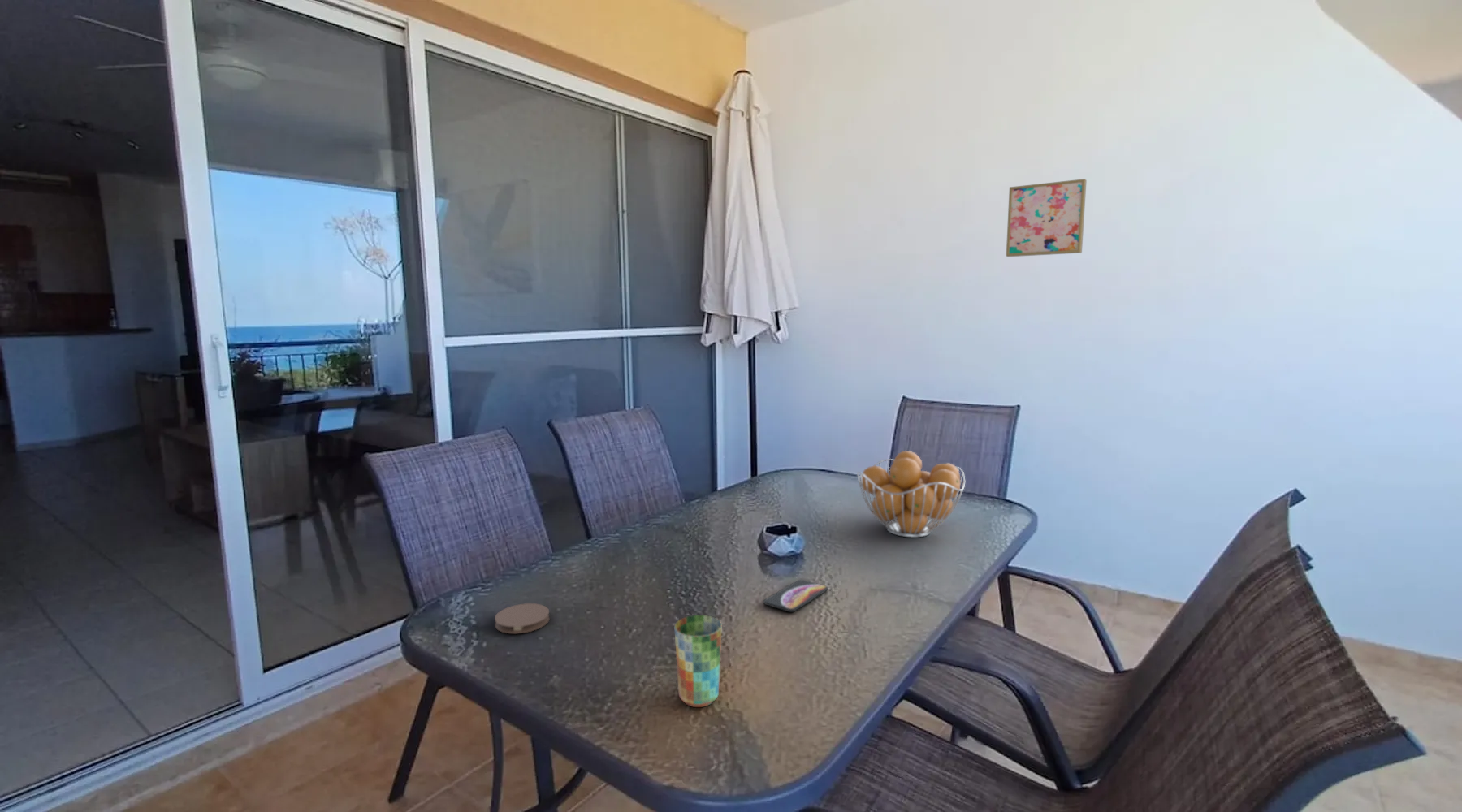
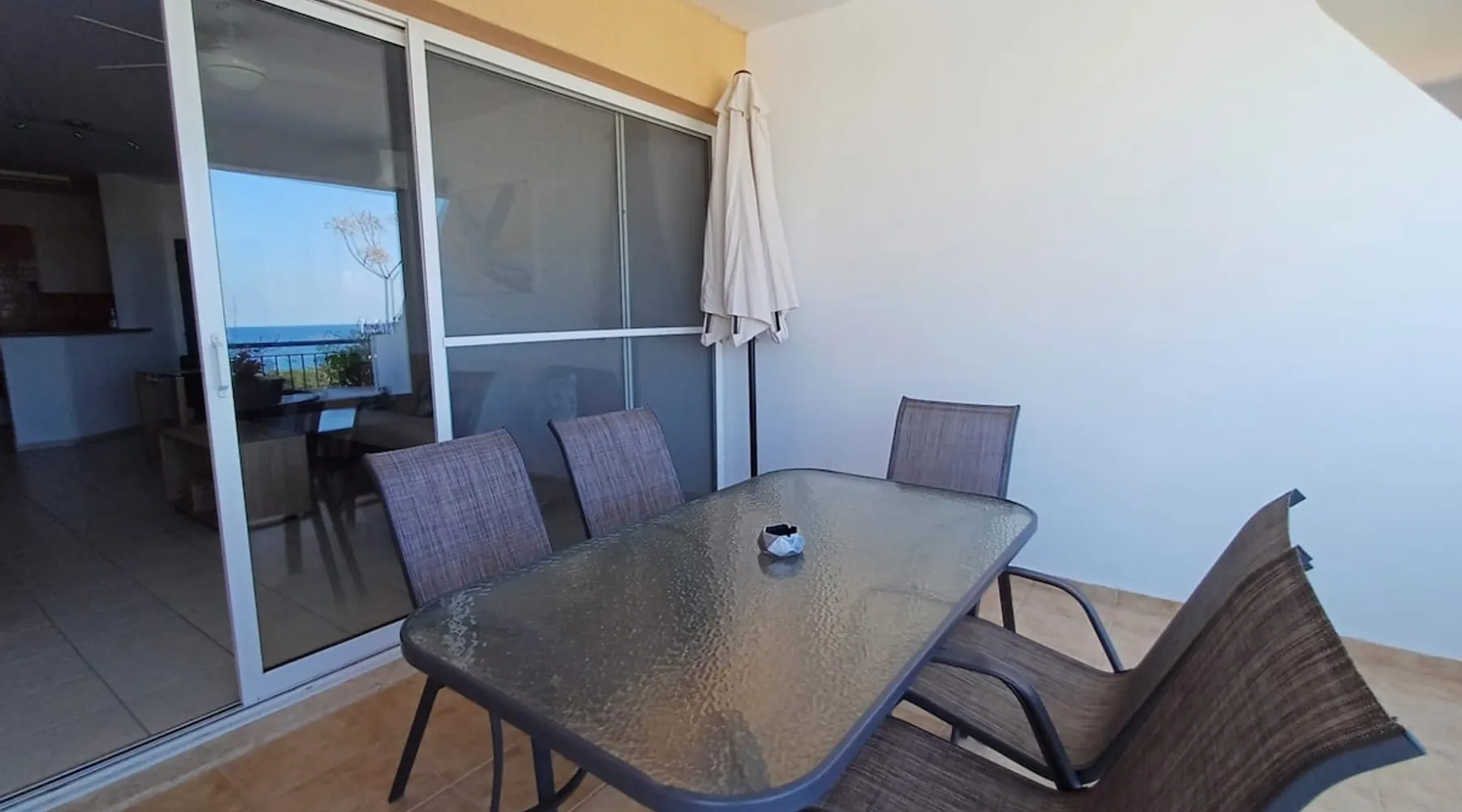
- wall art [1006,178,1088,257]
- fruit basket [856,450,966,538]
- coaster [494,603,551,634]
- cup [673,615,722,708]
- smartphone [763,579,828,613]
